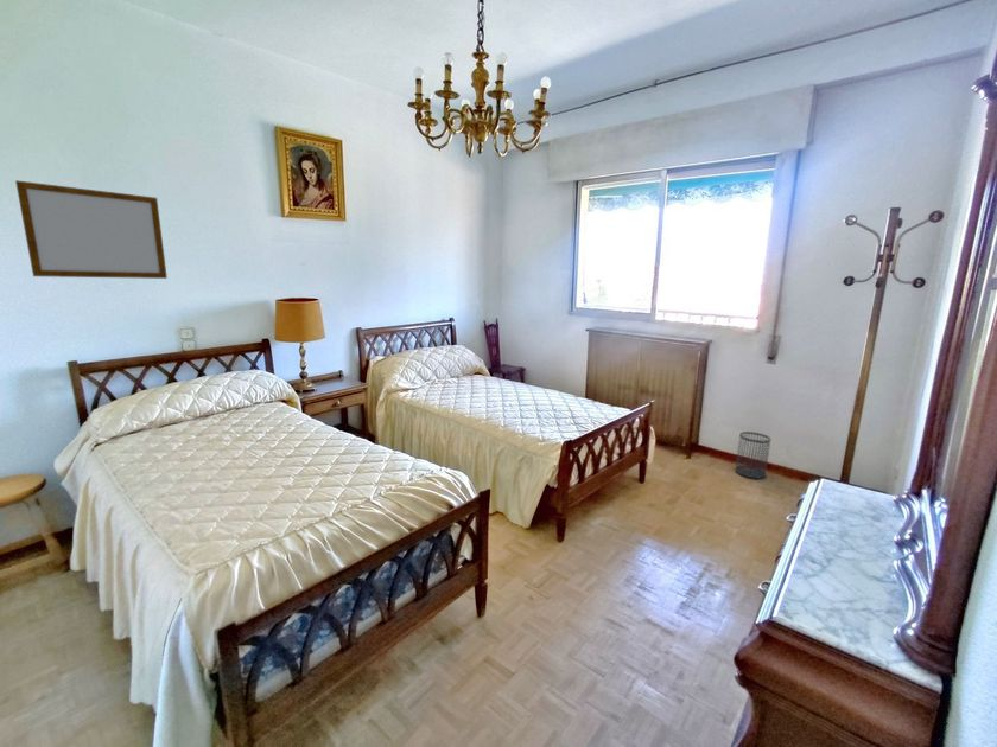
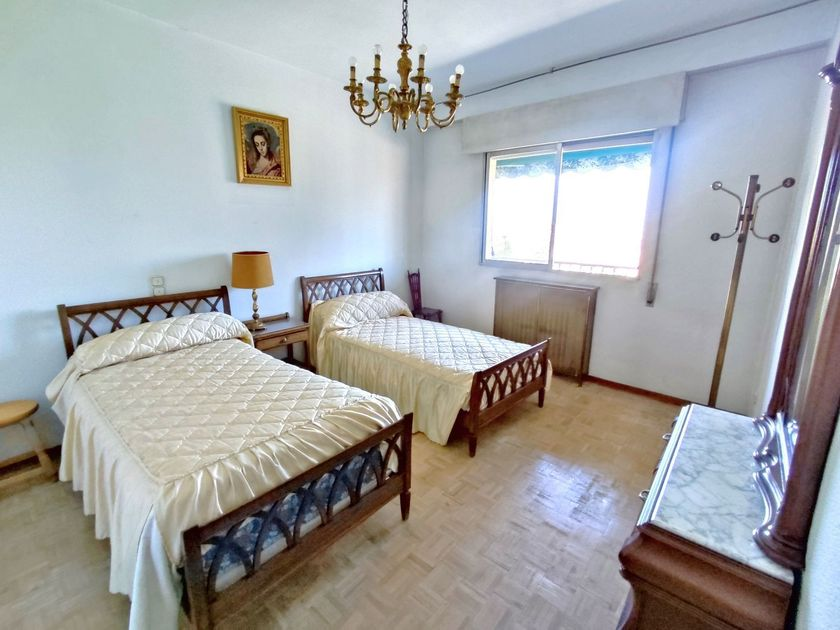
- wastebasket [734,430,771,480]
- writing board [14,179,169,280]
